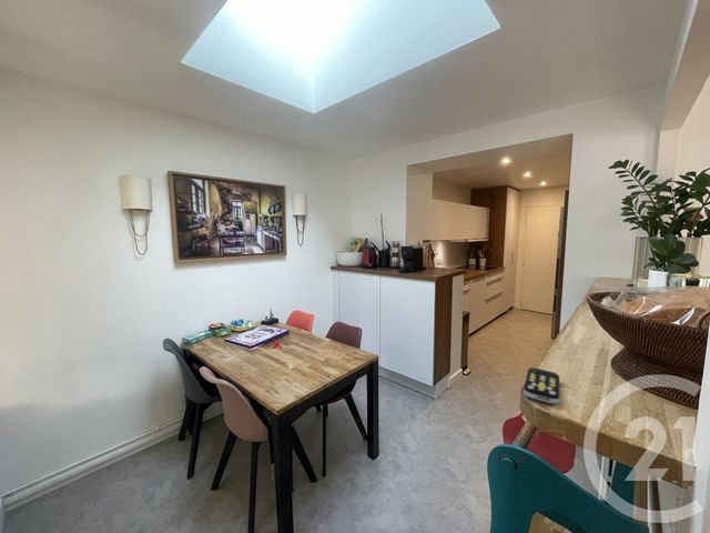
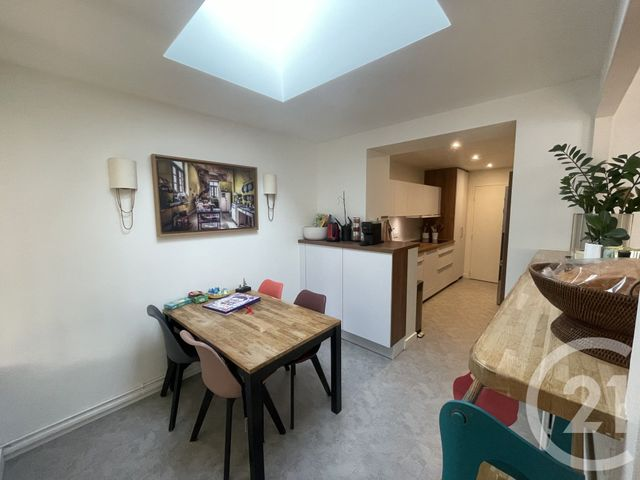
- remote control [523,366,560,405]
